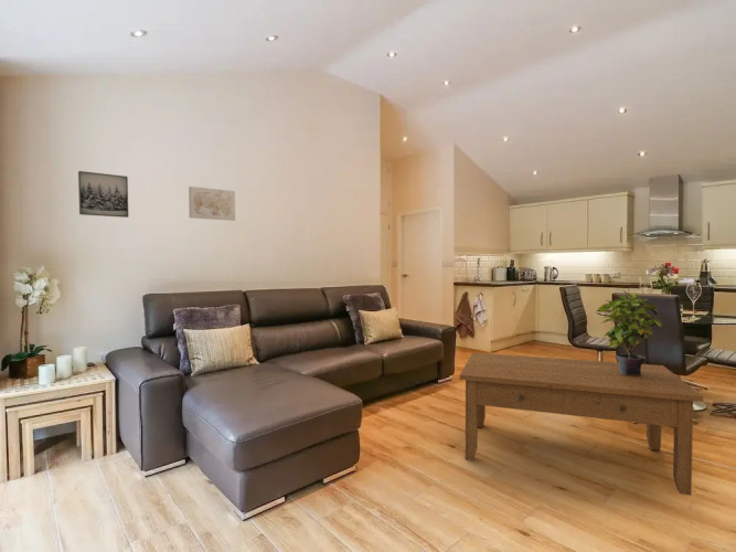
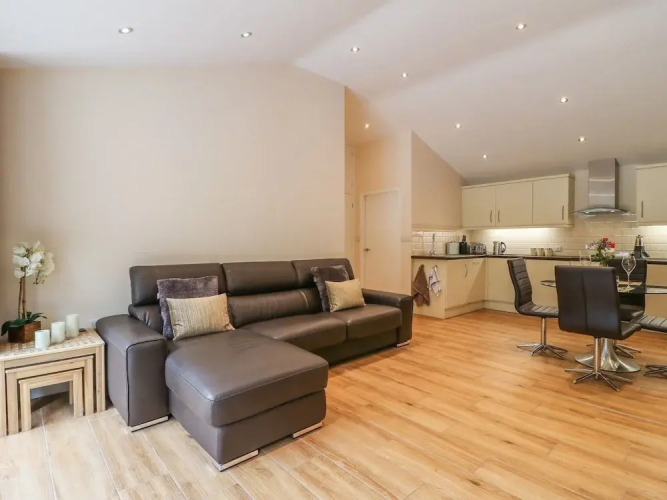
- wall art [77,170,129,219]
- wall art [188,185,236,222]
- potted plant [597,289,663,375]
- coffee table [459,351,704,496]
